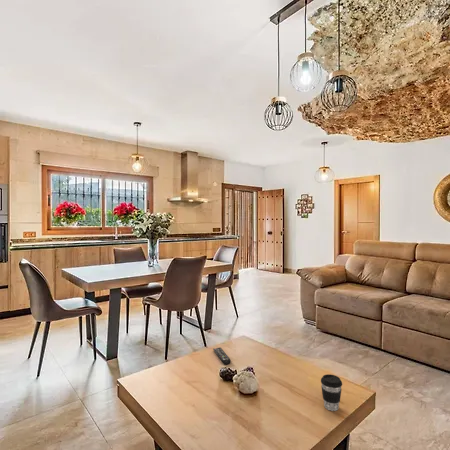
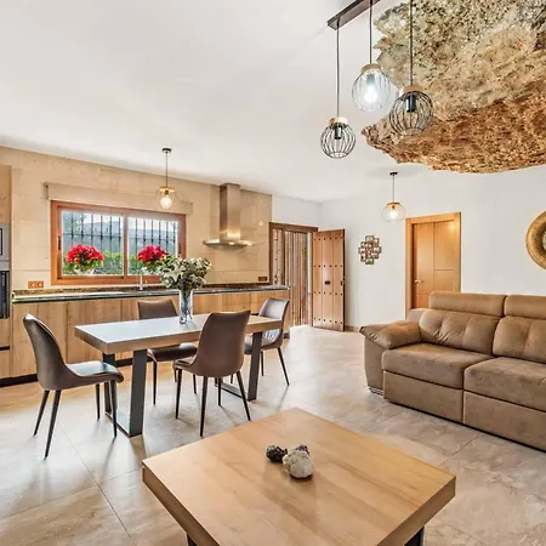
- remote control [212,346,232,365]
- coffee cup [320,373,343,412]
